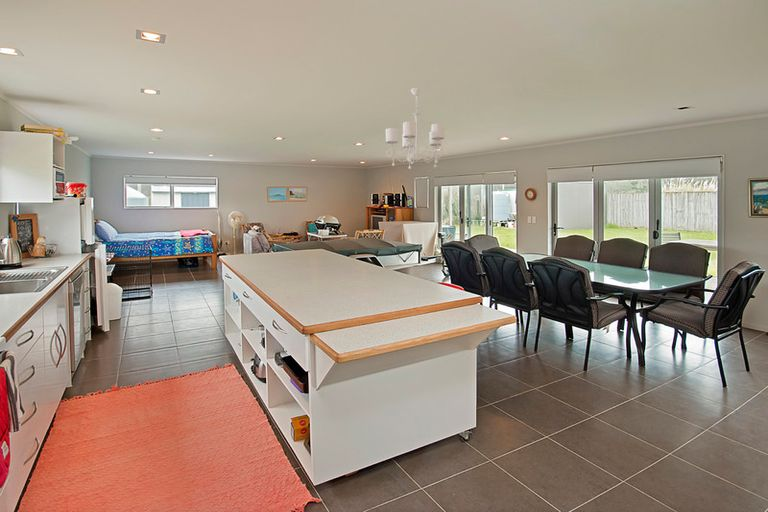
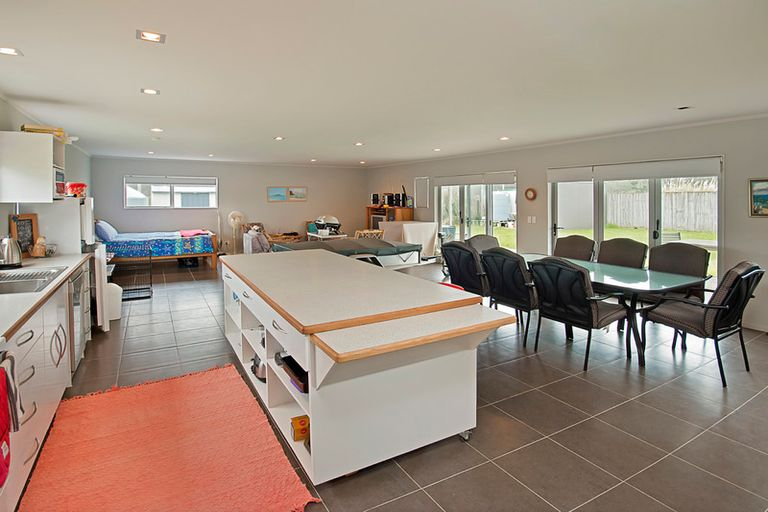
- chandelier [385,87,445,170]
